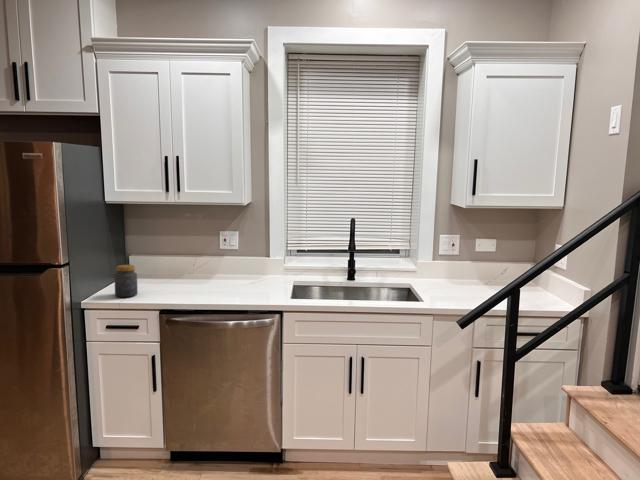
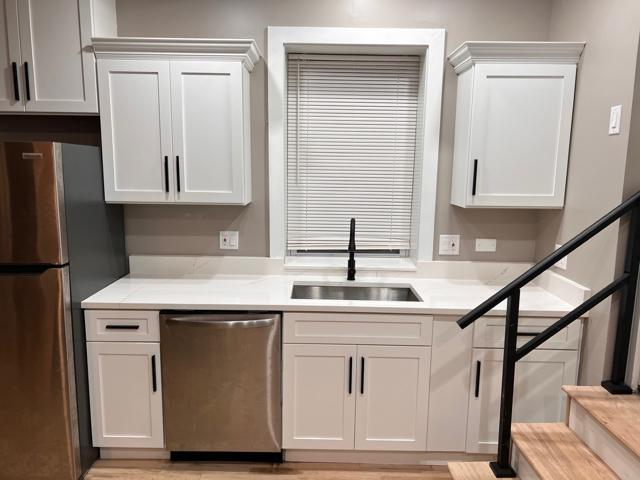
- jar [113,264,139,298]
